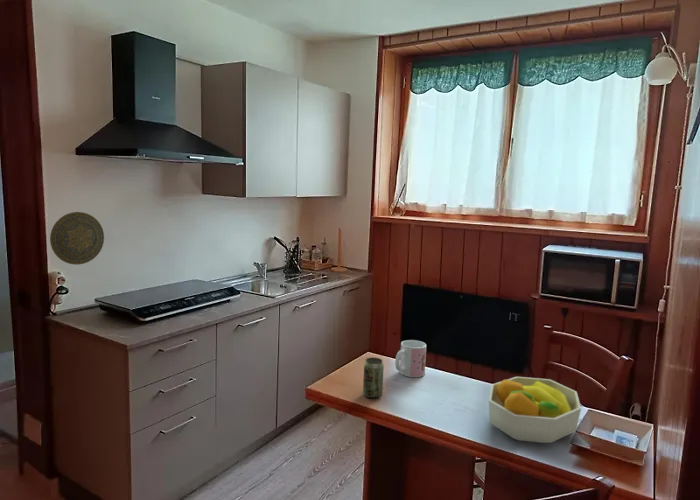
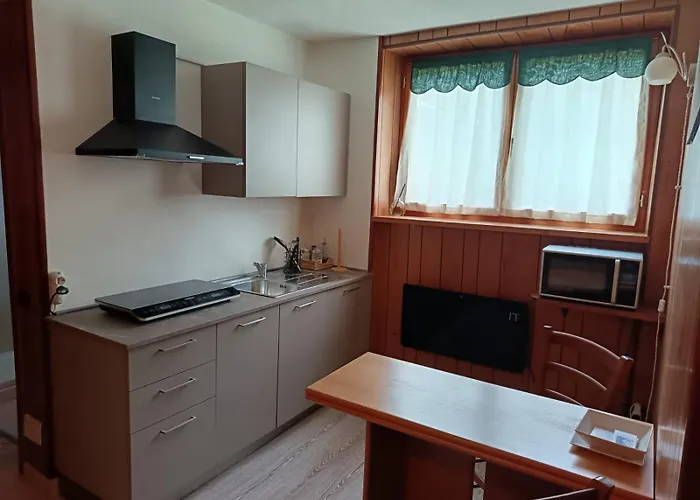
- beverage can [362,357,385,399]
- decorative plate [49,211,105,266]
- mug [394,339,427,378]
- fruit bowl [488,376,582,444]
